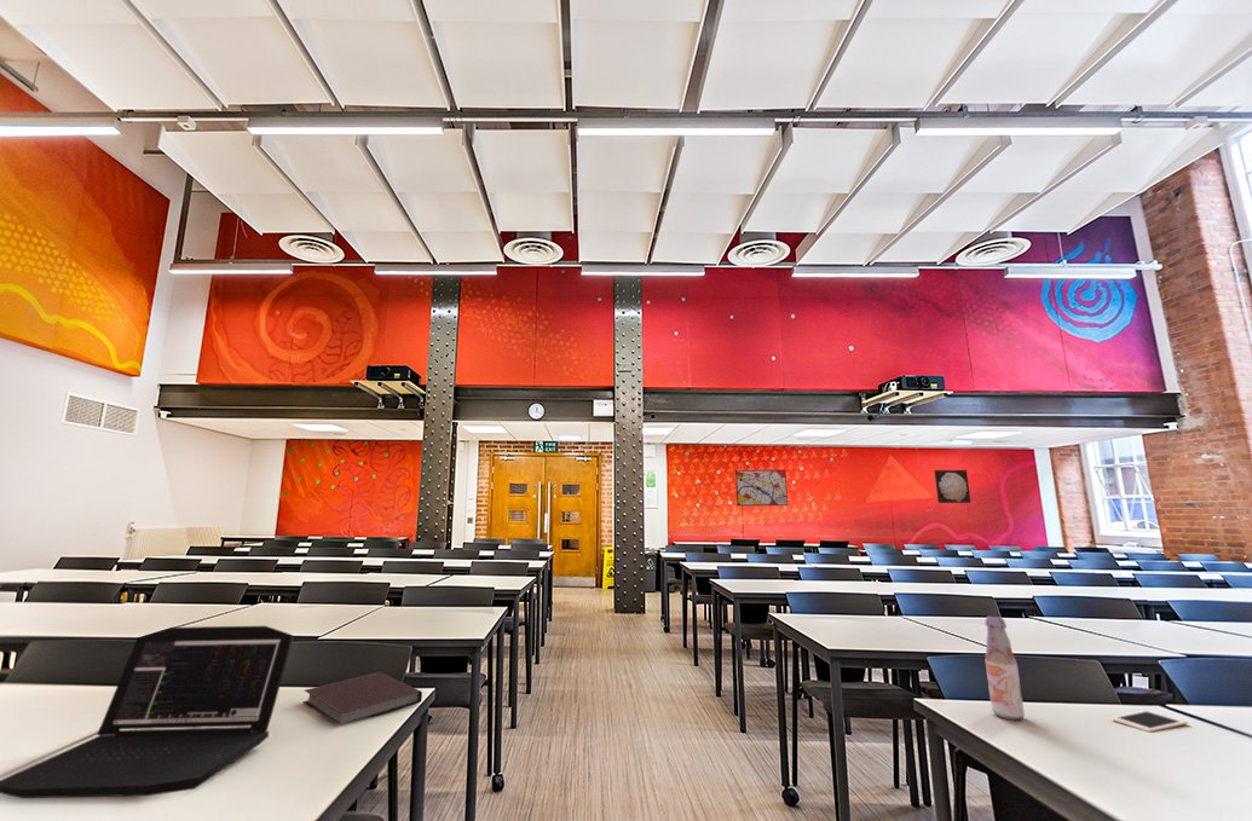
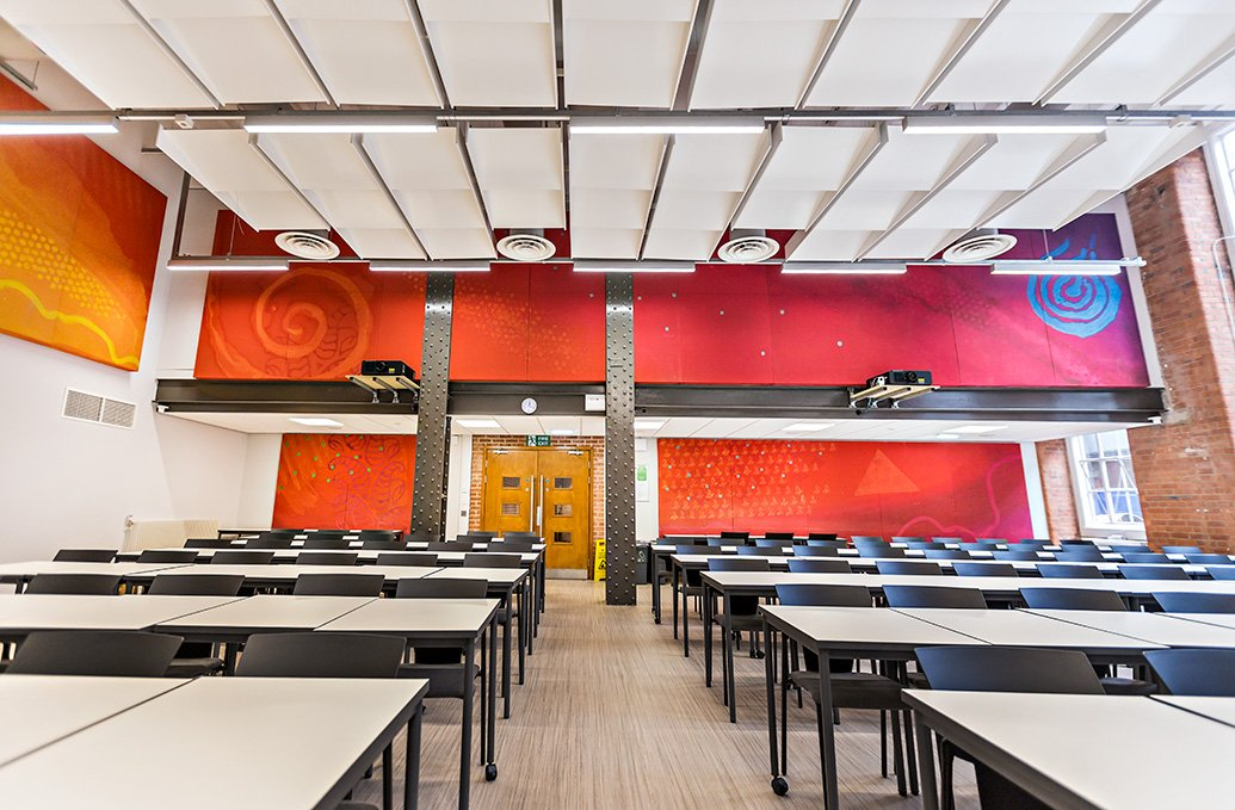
- wall art [734,469,789,507]
- notebook [302,671,423,724]
- bottle [983,614,1026,721]
- laptop [0,625,294,799]
- wall art [933,469,971,504]
- cell phone [1110,709,1189,733]
